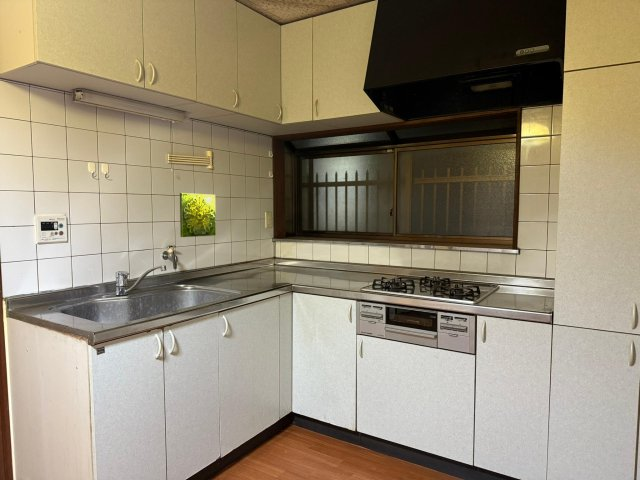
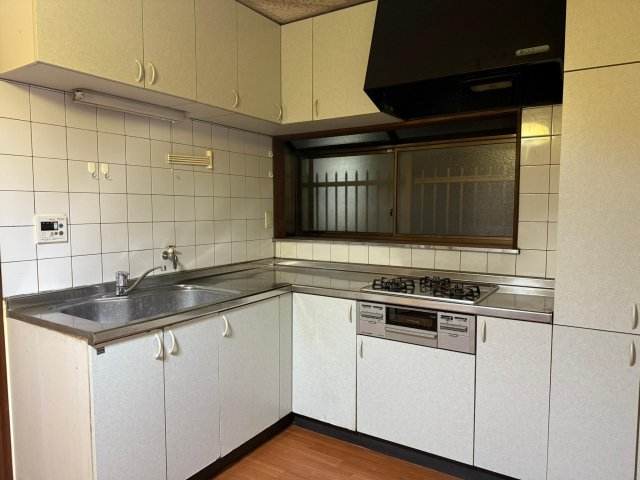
- decorative tile [179,192,217,238]
